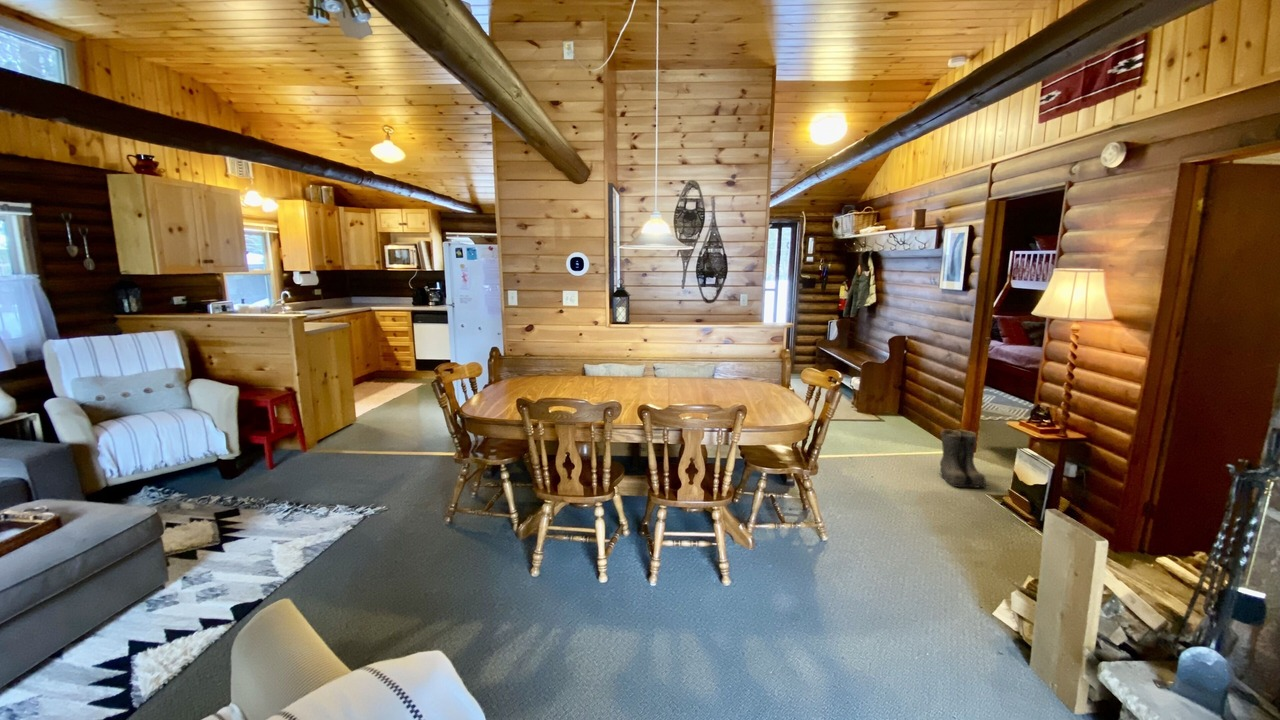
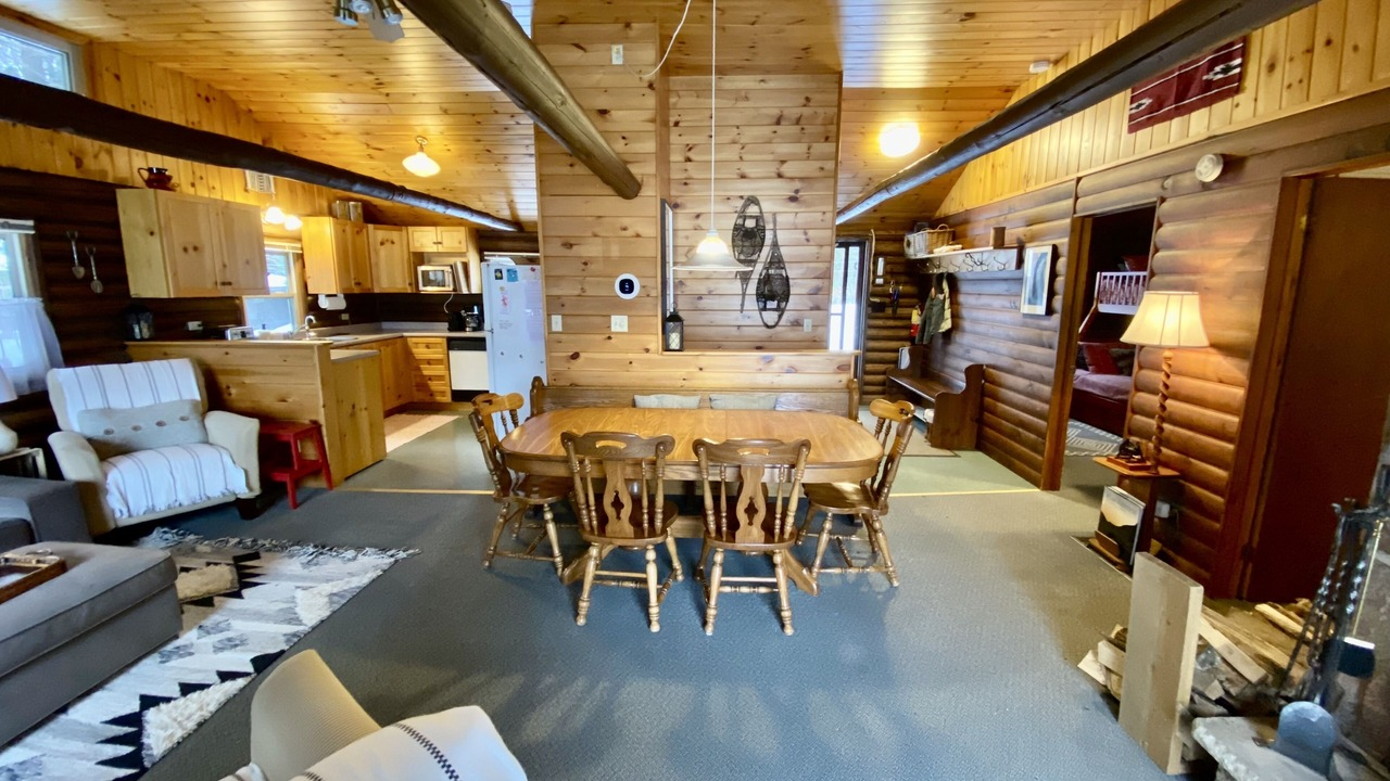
- boots [939,428,990,489]
